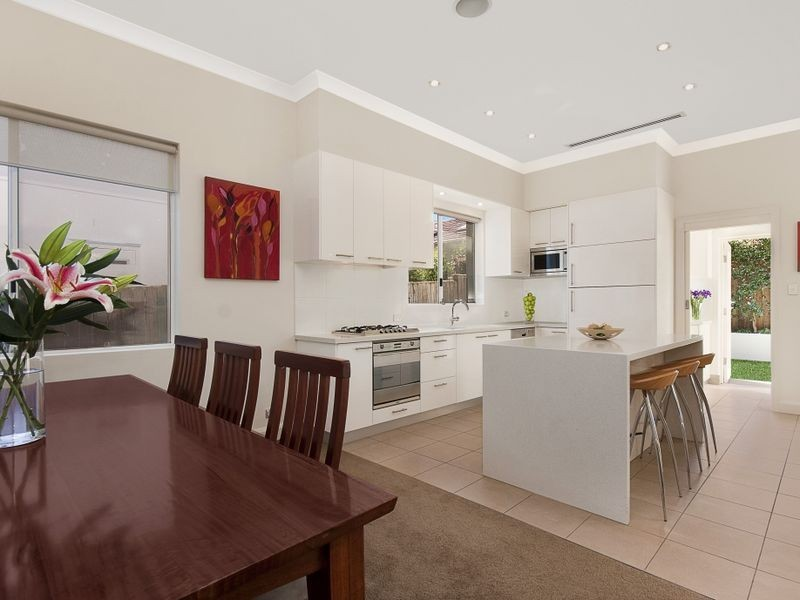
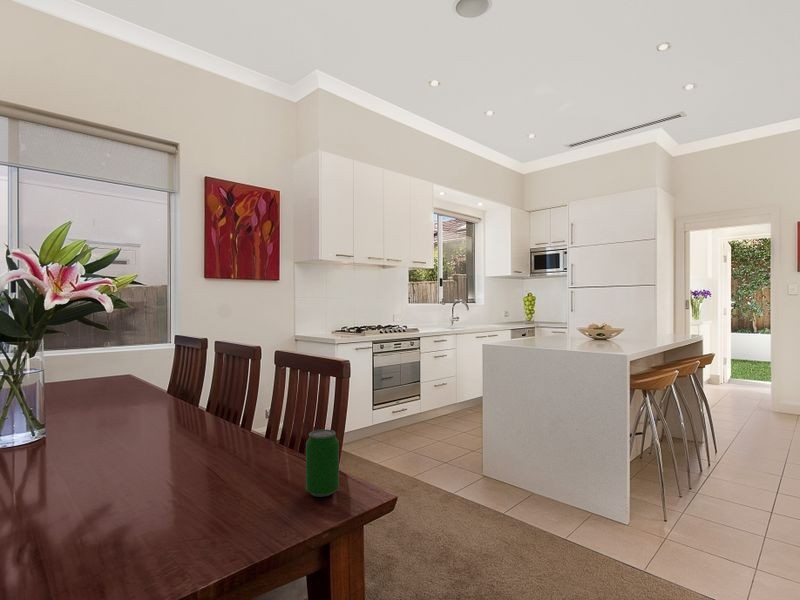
+ beverage can [305,429,340,498]
